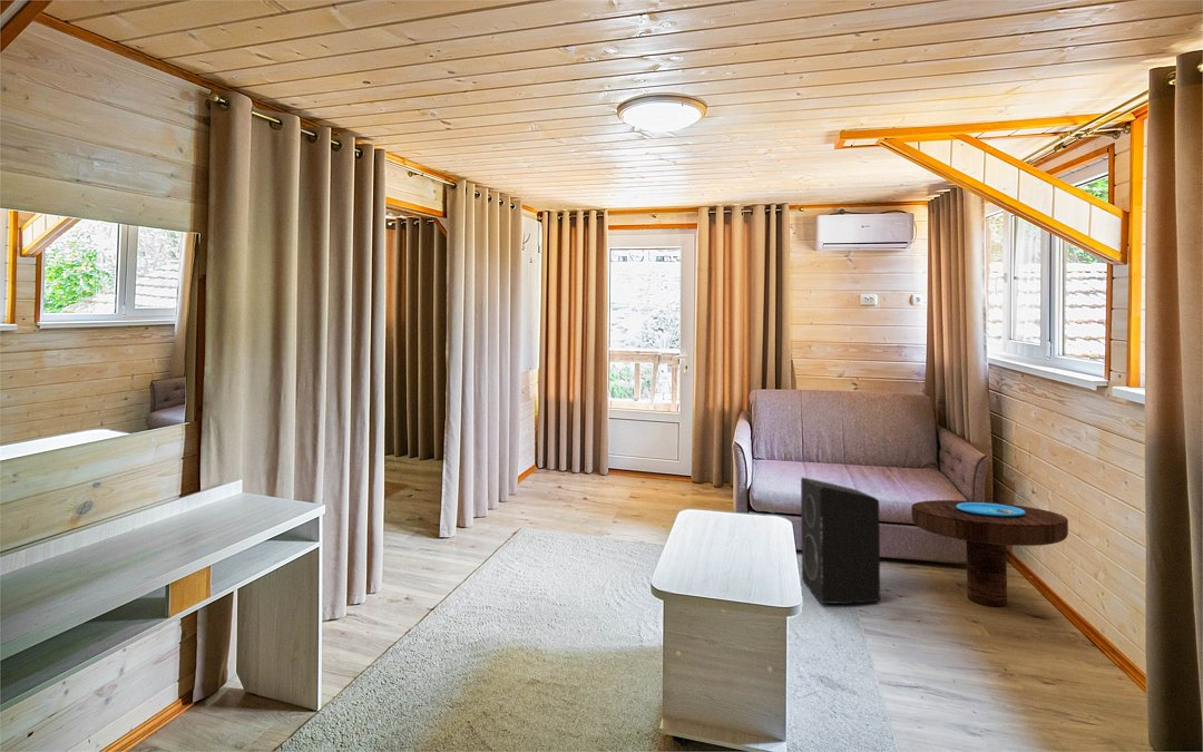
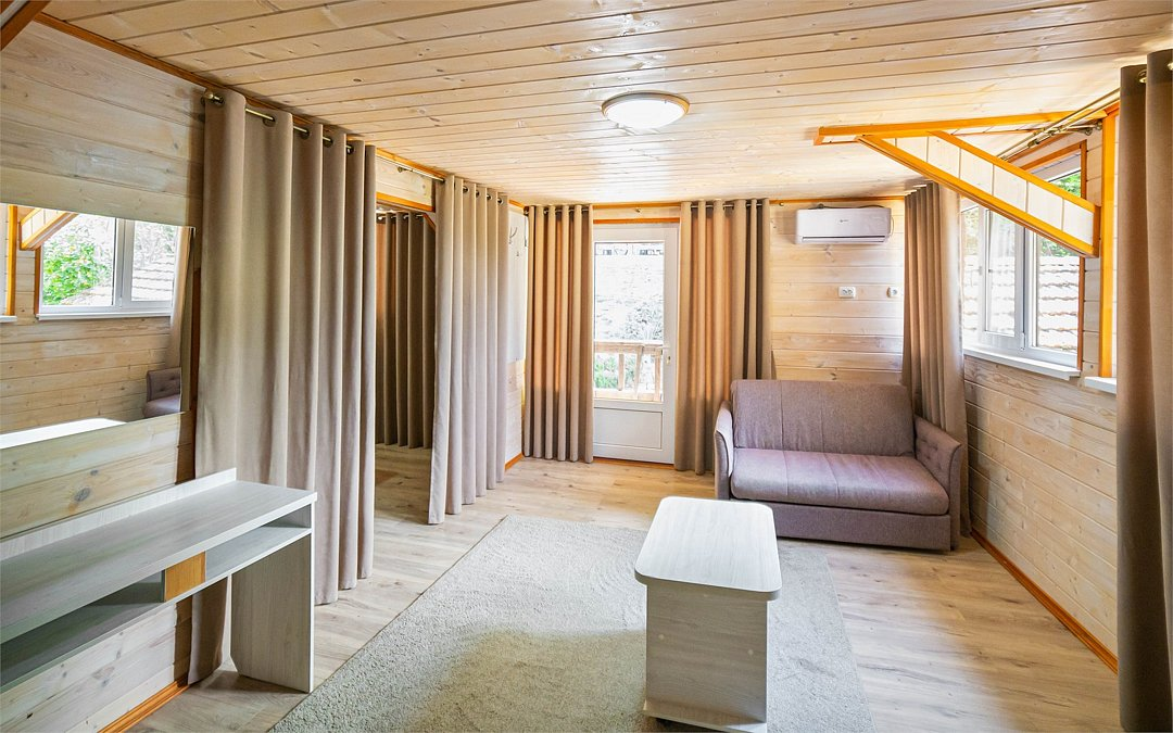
- speaker [800,476,881,605]
- side table [911,499,1069,607]
